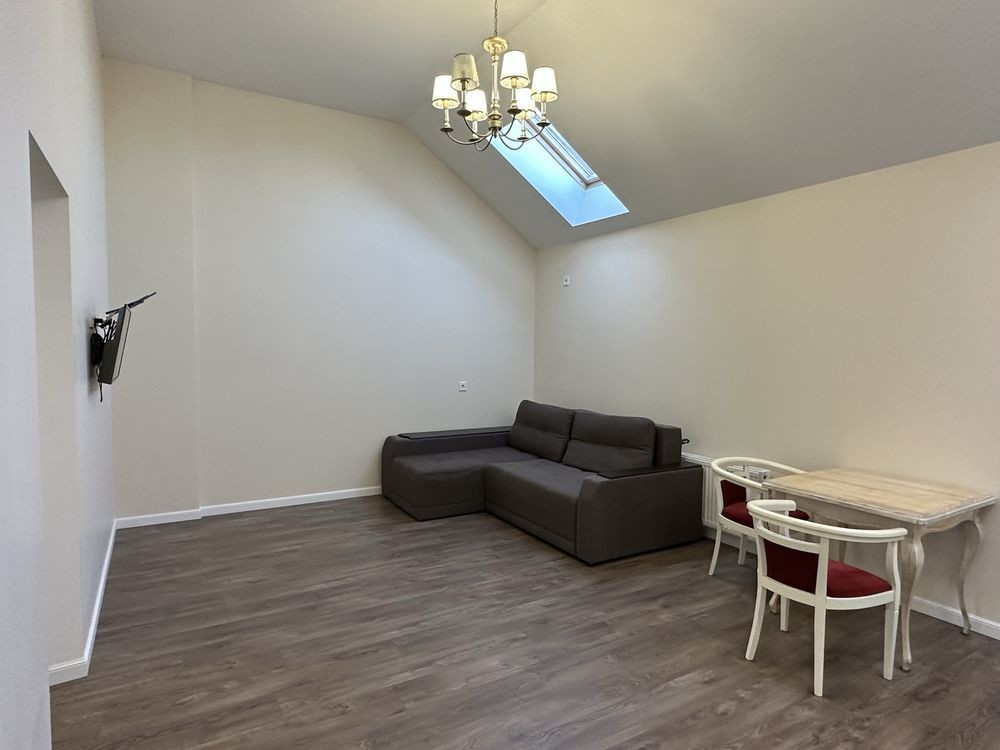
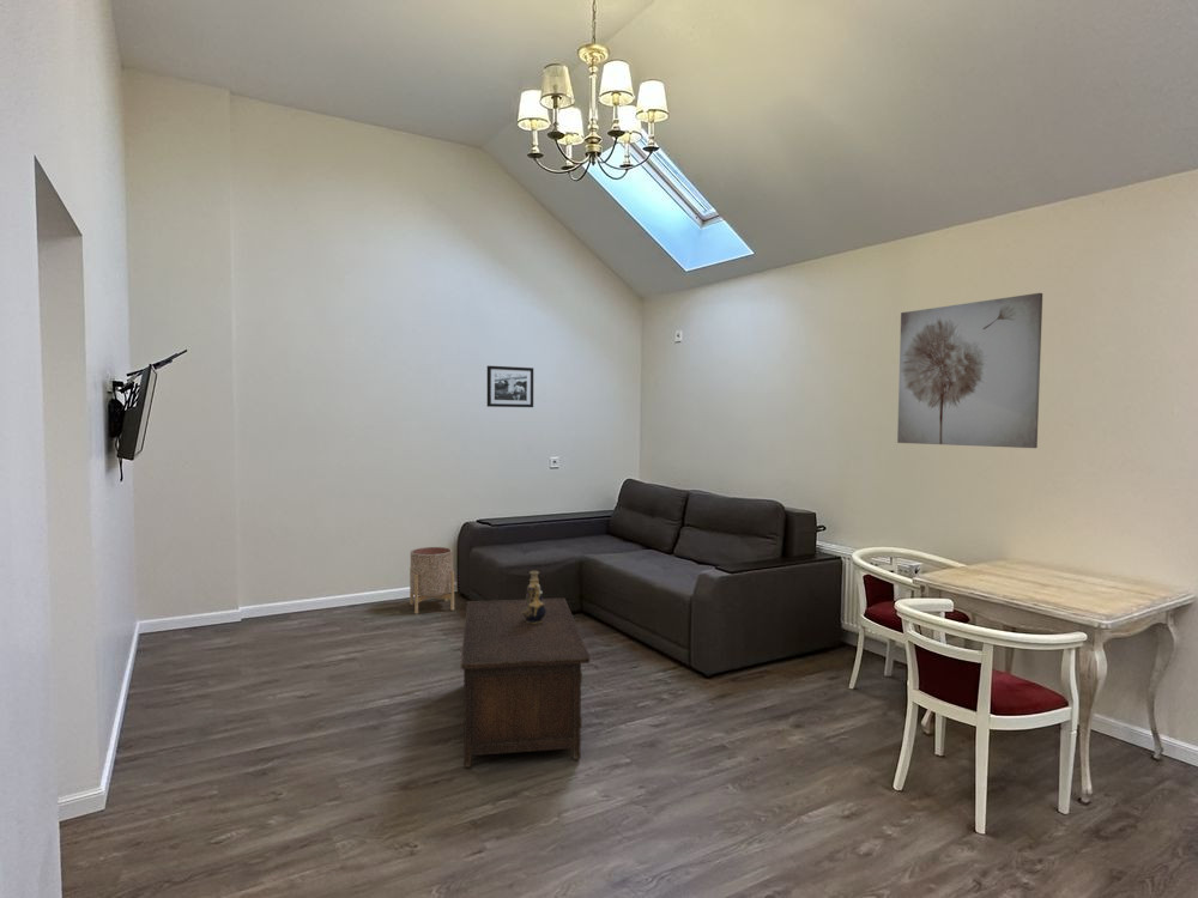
+ wall art [896,292,1043,449]
+ decorative vase [522,570,546,624]
+ planter [409,546,455,615]
+ cabinet [460,597,591,769]
+ picture frame [486,364,534,408]
